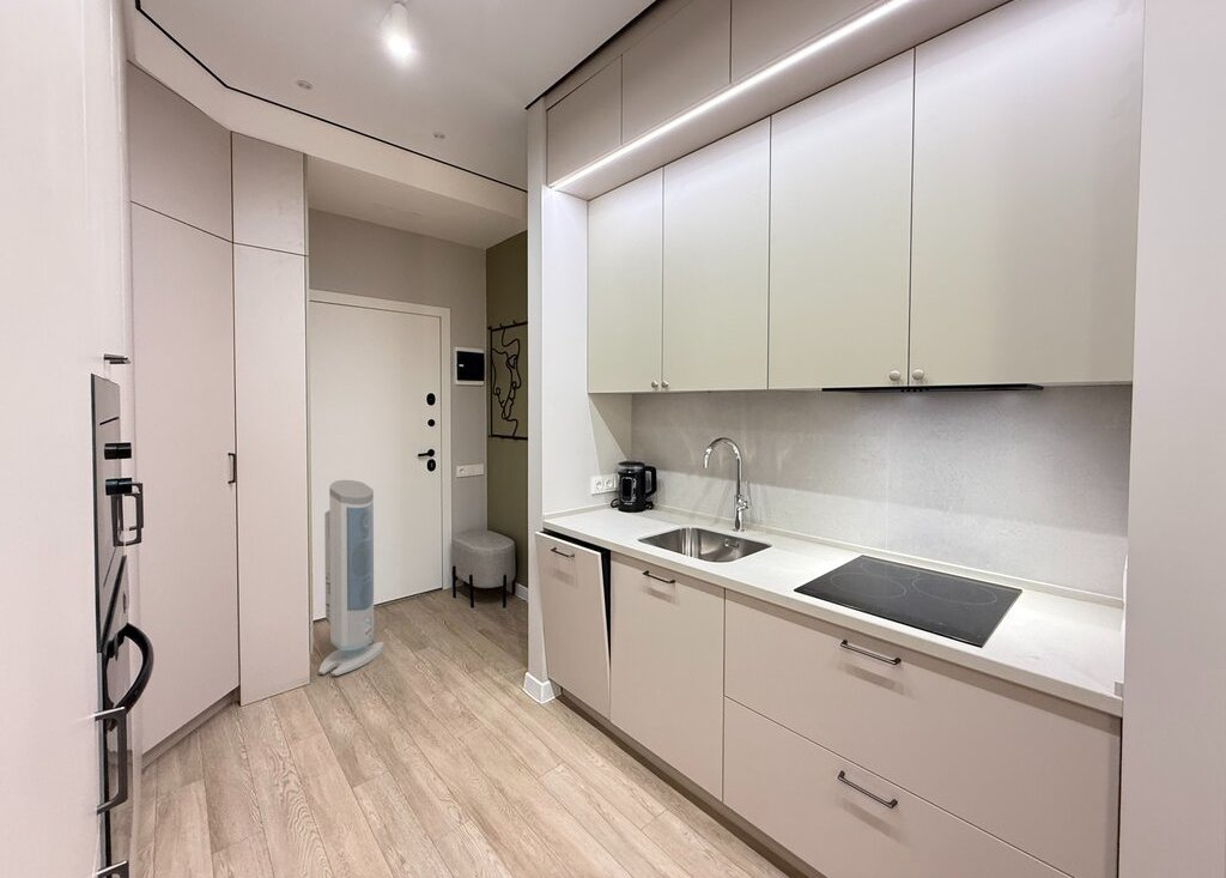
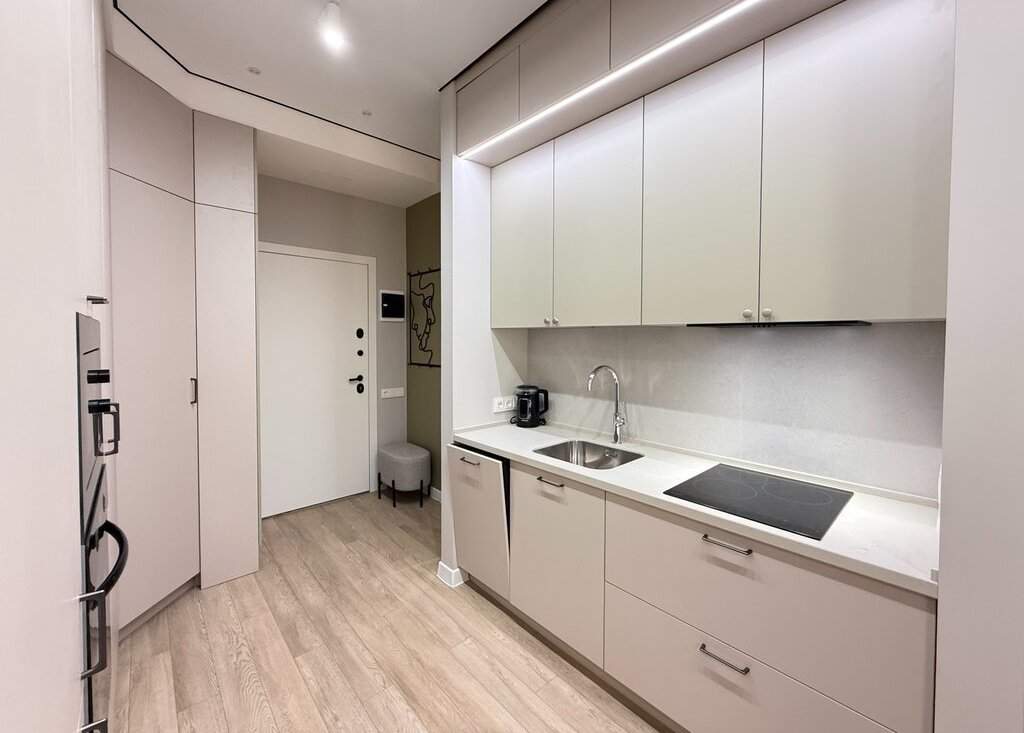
- air purifier [317,479,384,677]
